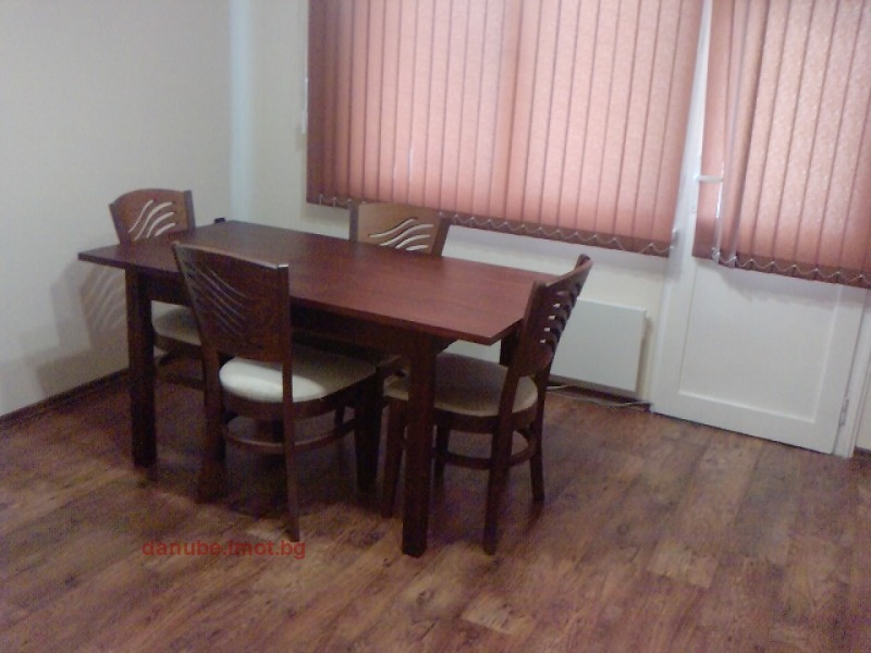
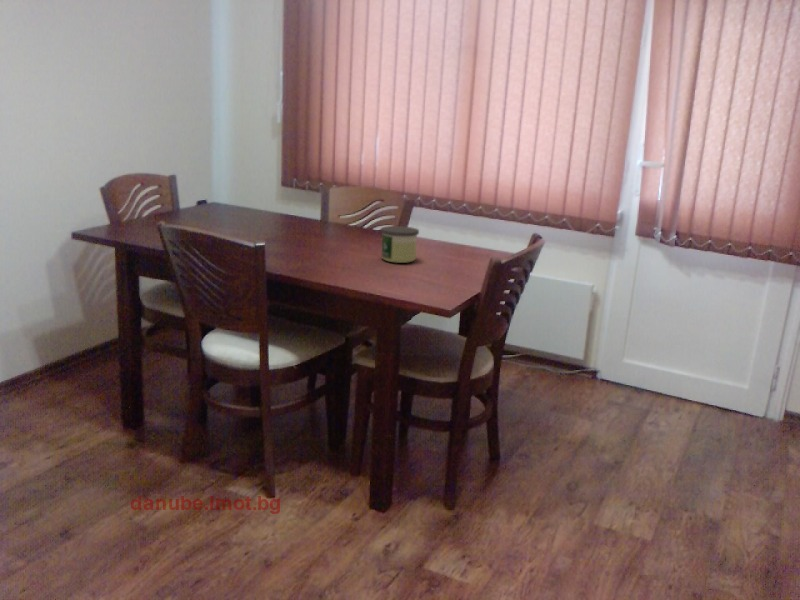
+ candle [380,225,420,264]
